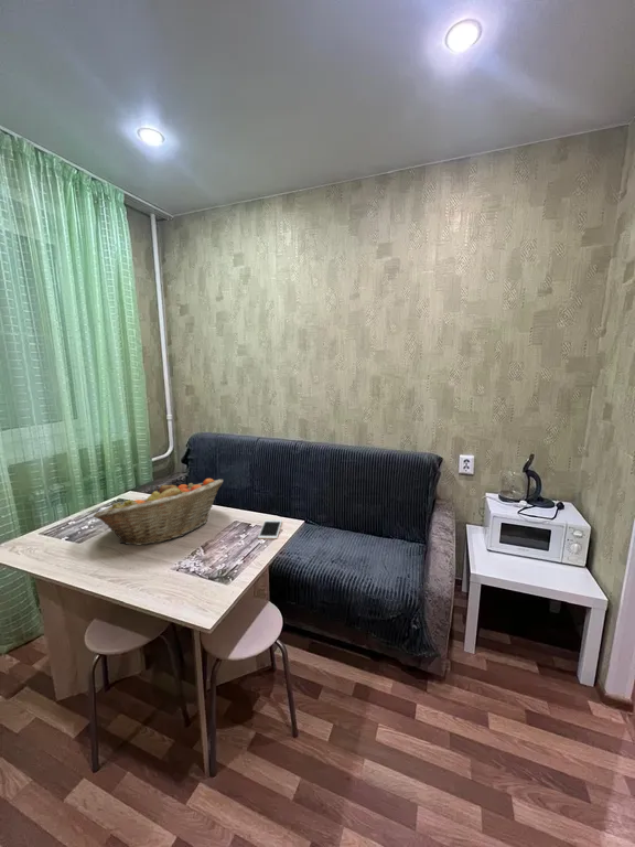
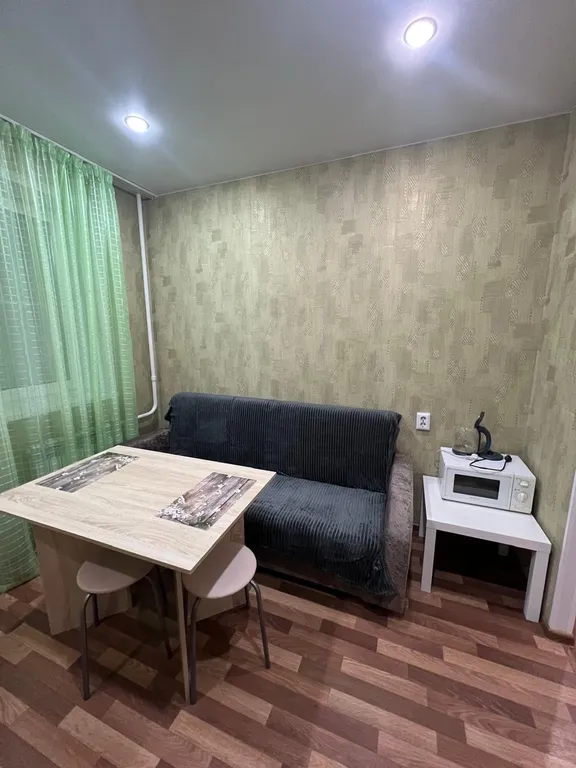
- fruit basket [93,478,224,546]
- cell phone [257,518,283,540]
